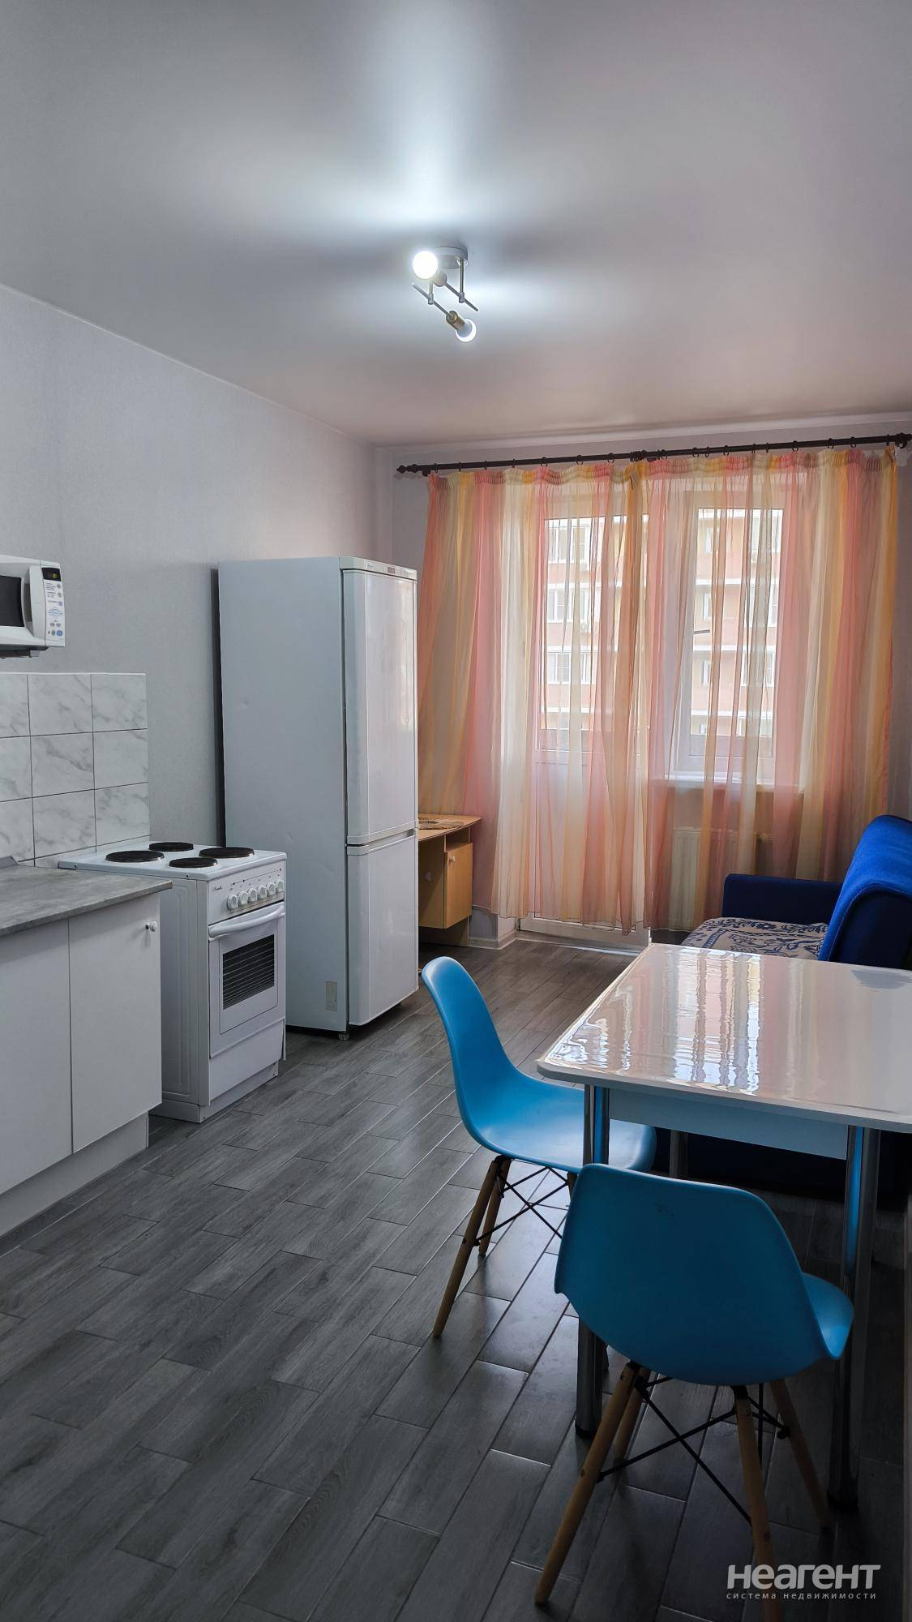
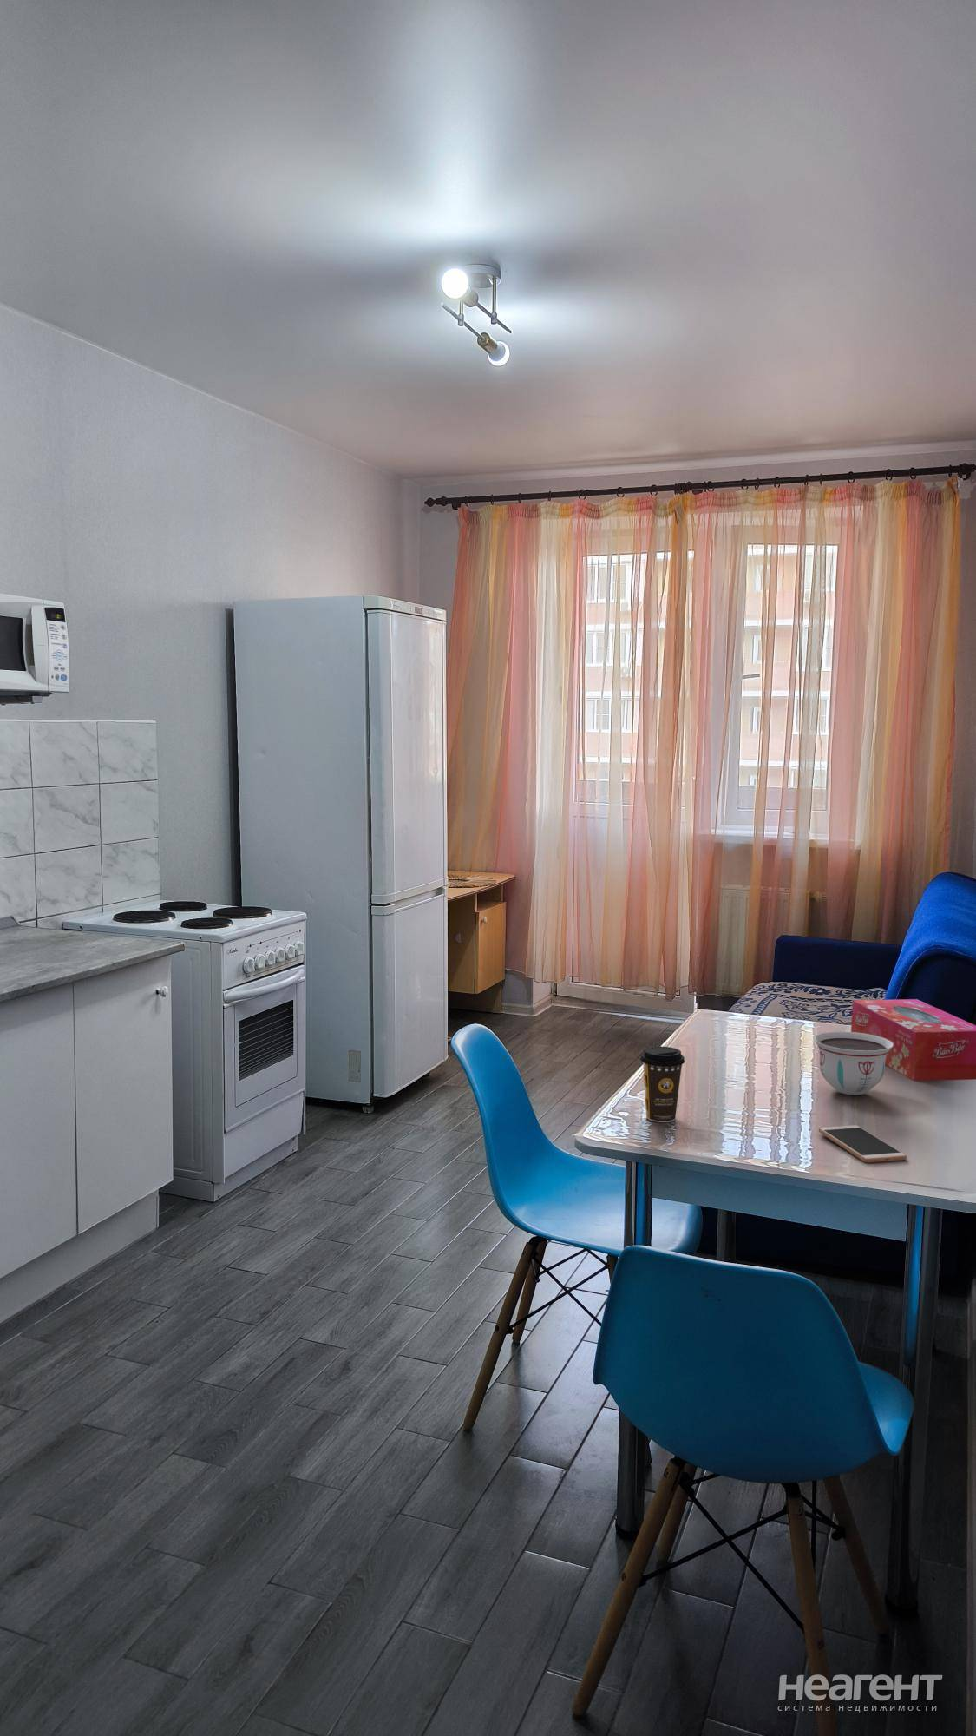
+ bowl [813,1031,894,1096]
+ smartphone [819,1124,907,1164]
+ coffee cup [640,1046,685,1123]
+ tissue box [850,998,976,1081]
